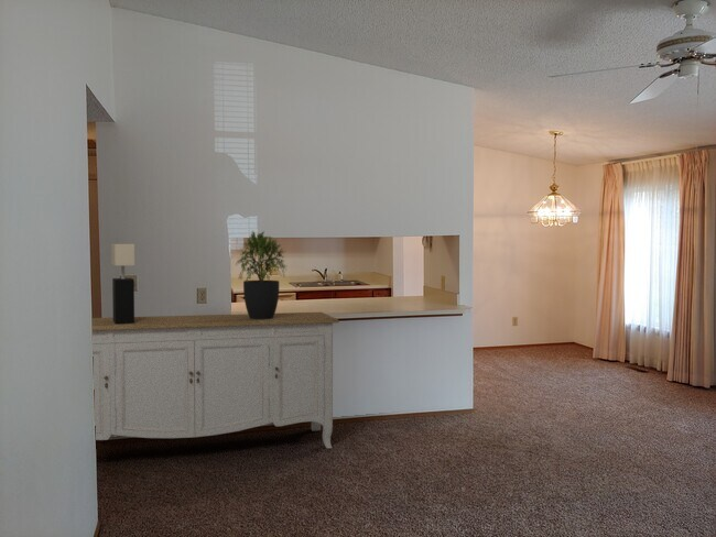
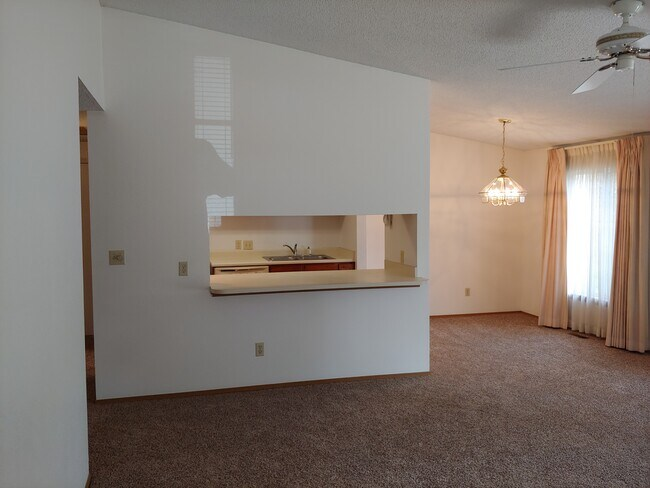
- potted plant [234,230,288,319]
- table lamp [110,243,135,324]
- sideboard [91,311,340,449]
